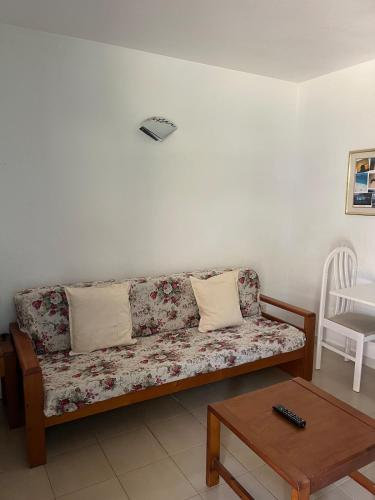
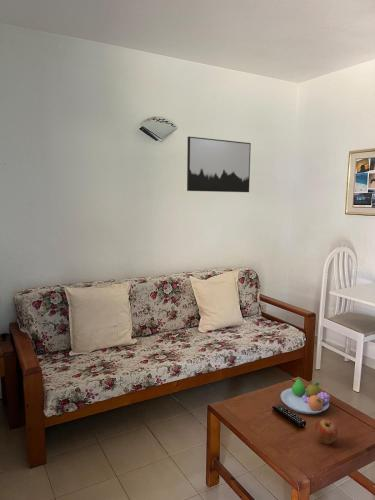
+ wall art [186,136,252,193]
+ fruit bowl [280,376,331,415]
+ apple [314,418,339,445]
